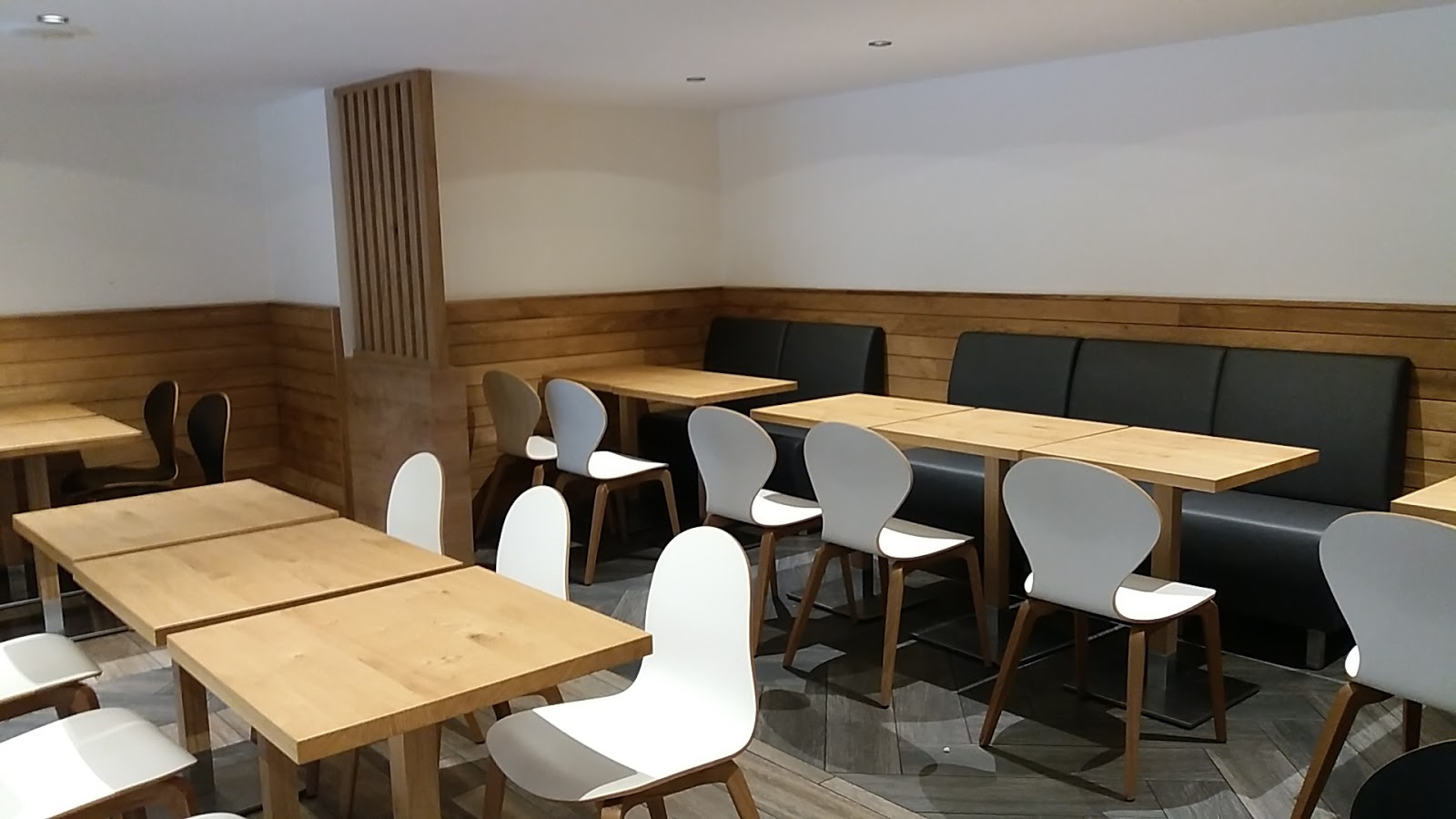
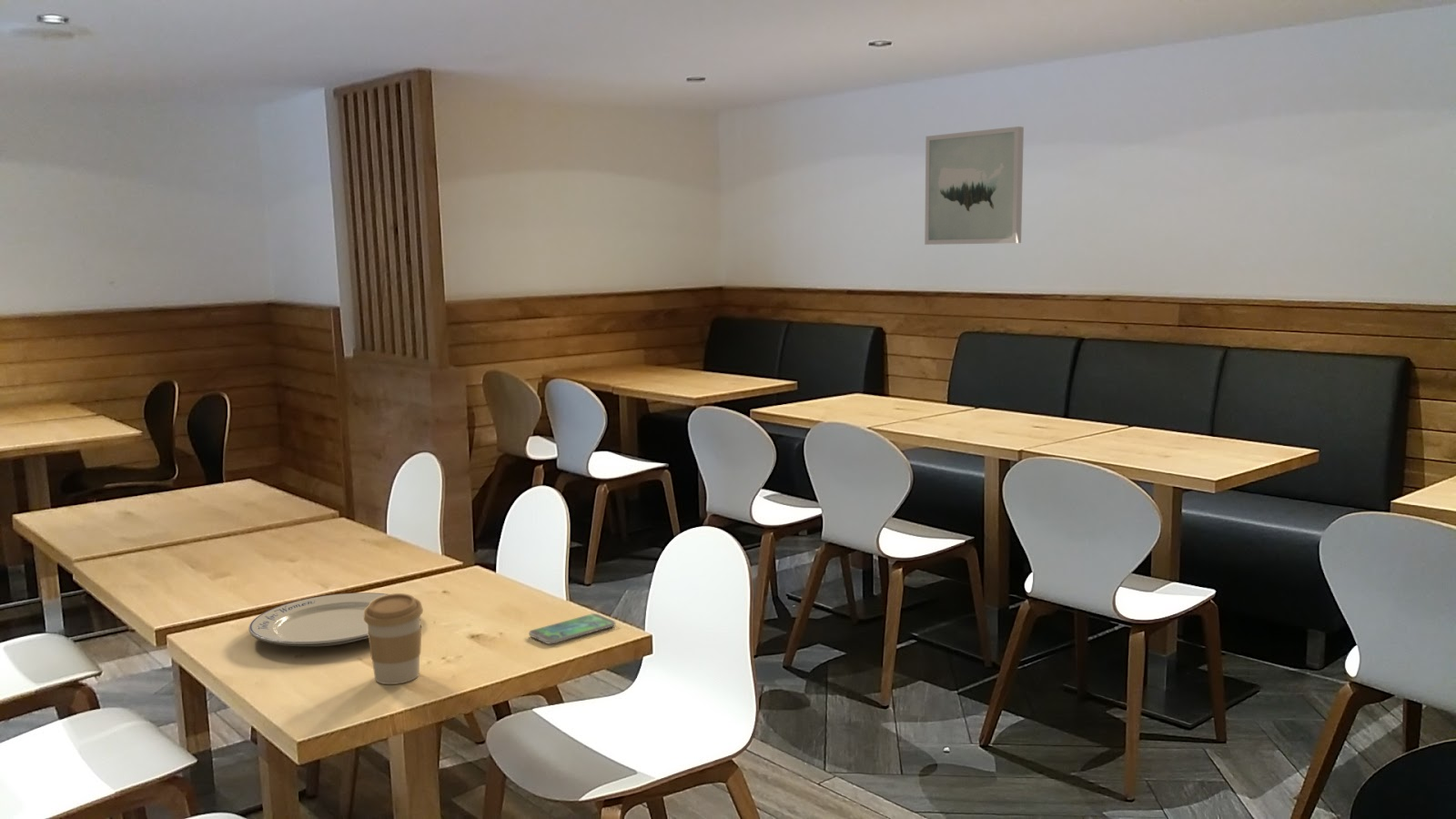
+ wall art [924,126,1025,246]
+ coffee cup [363,592,424,685]
+ chinaware [248,591,389,647]
+ smartphone [528,612,616,644]
